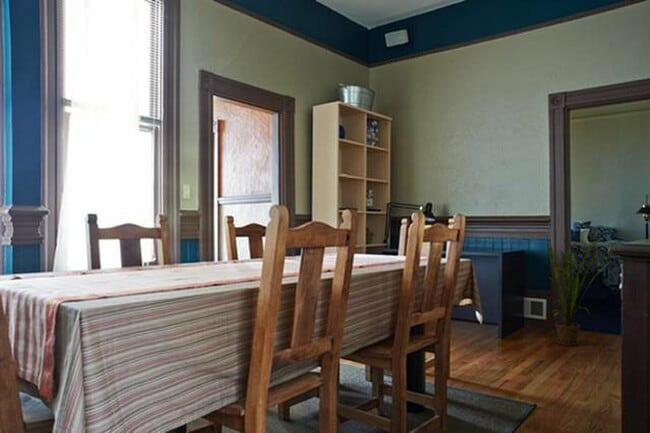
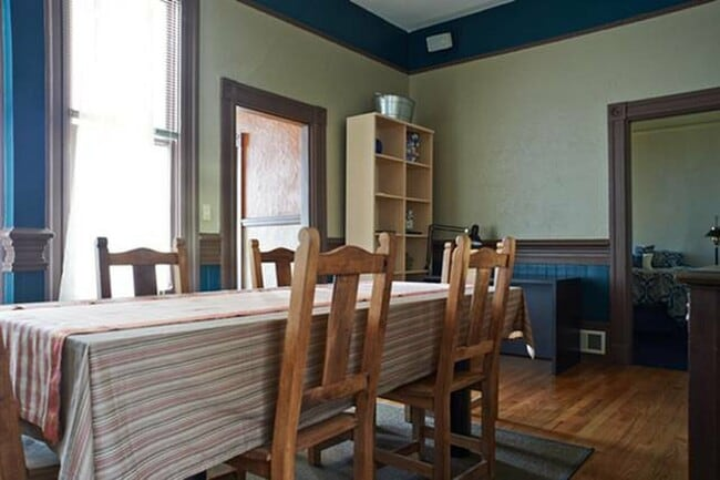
- house plant [547,237,610,347]
